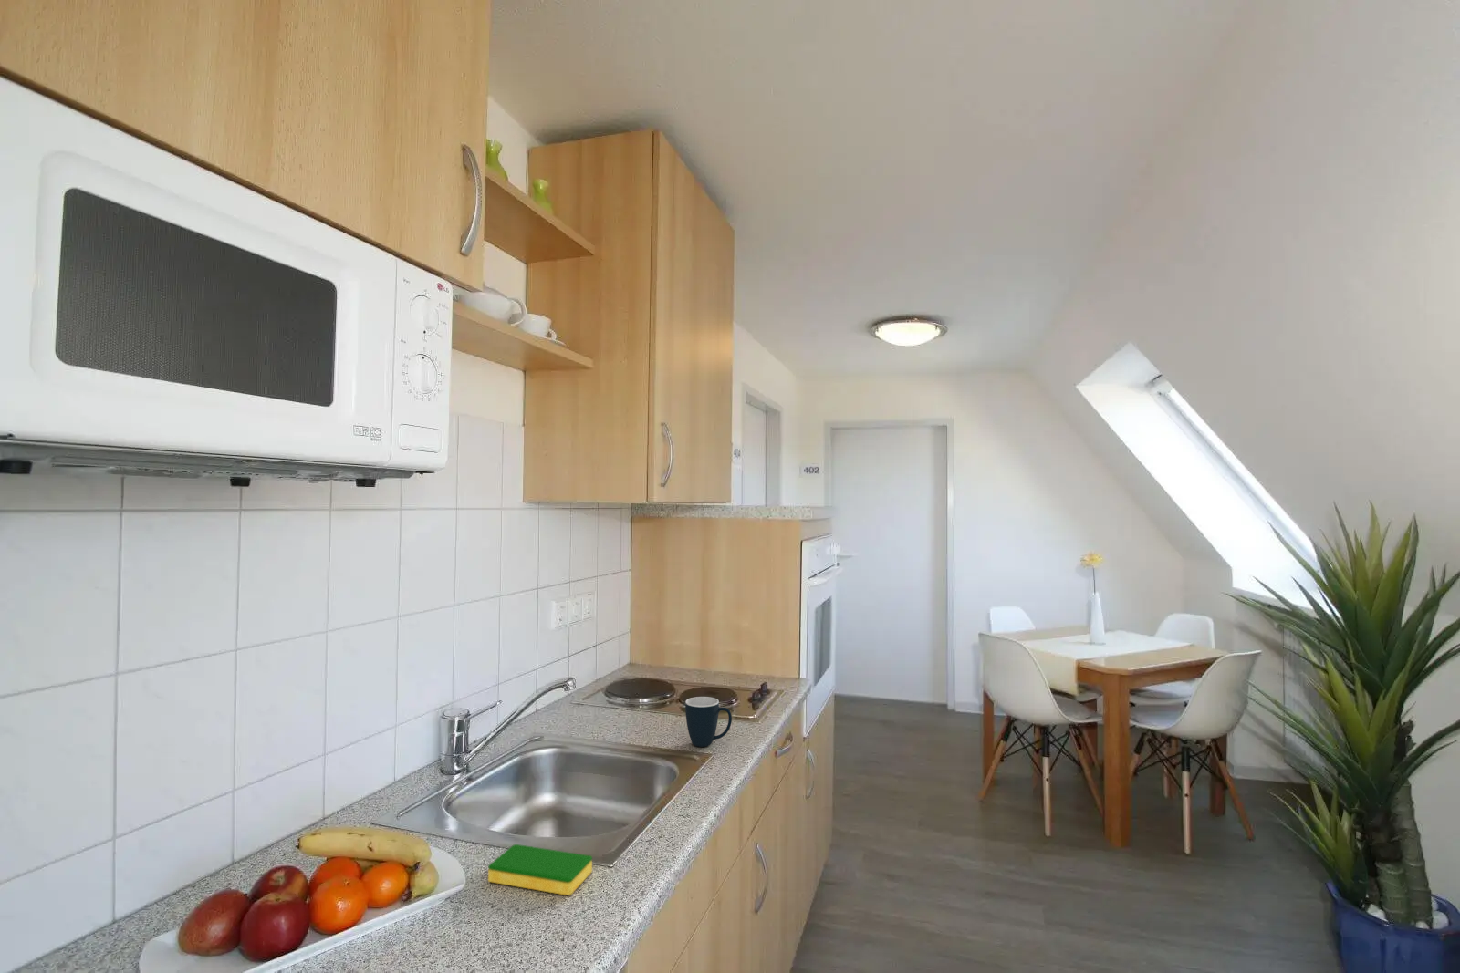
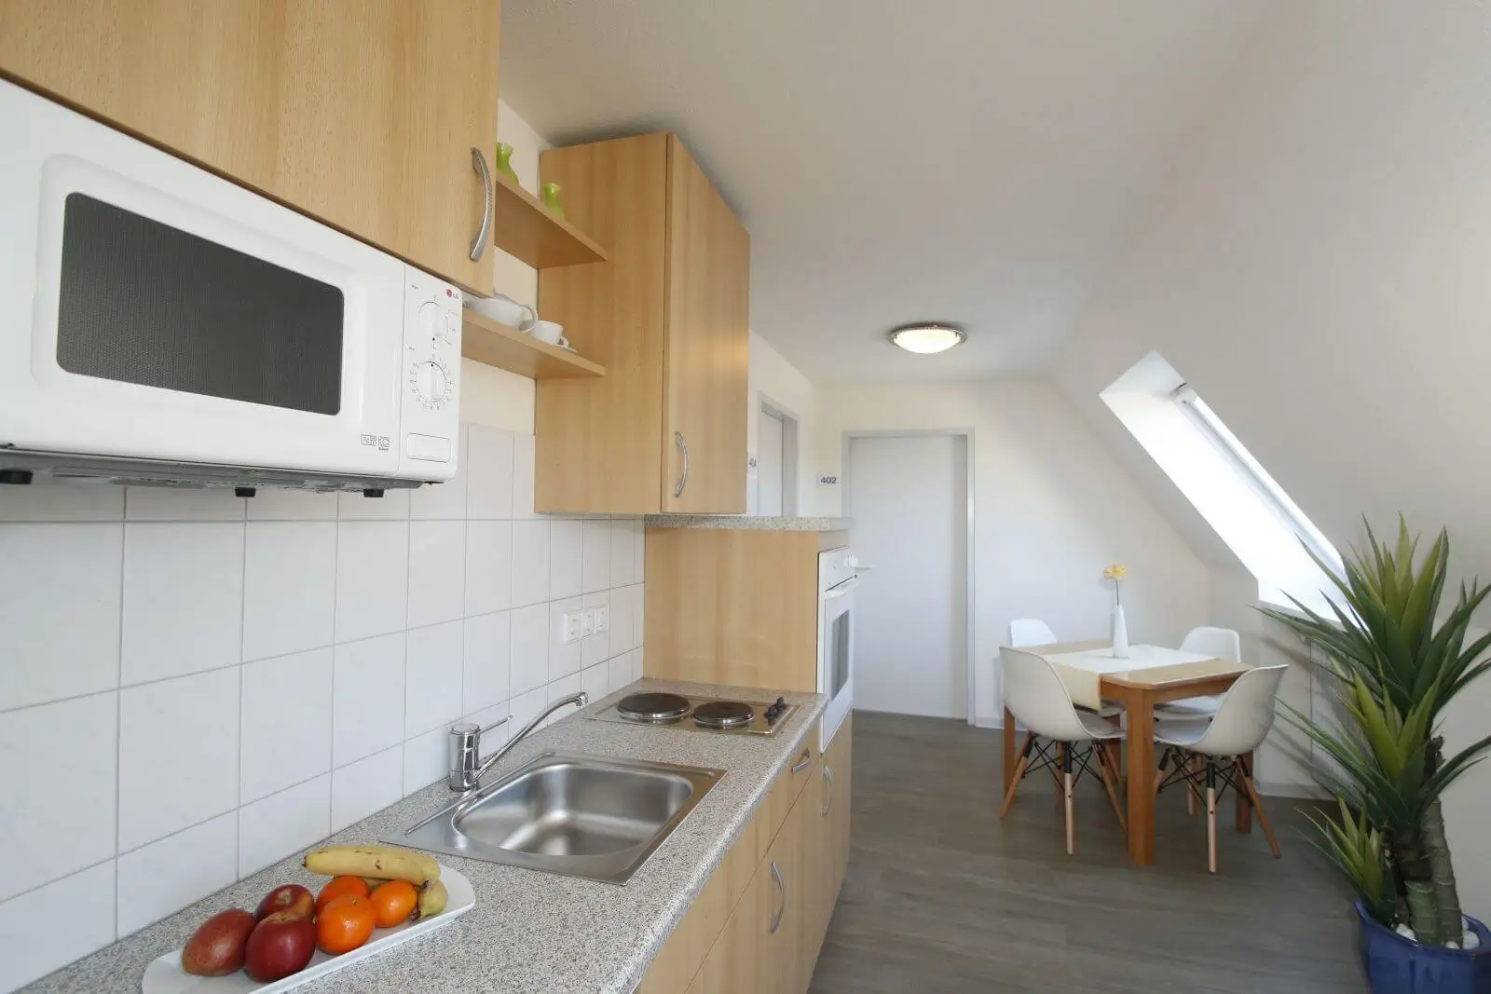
- mug [684,696,733,748]
- dish sponge [488,844,593,896]
